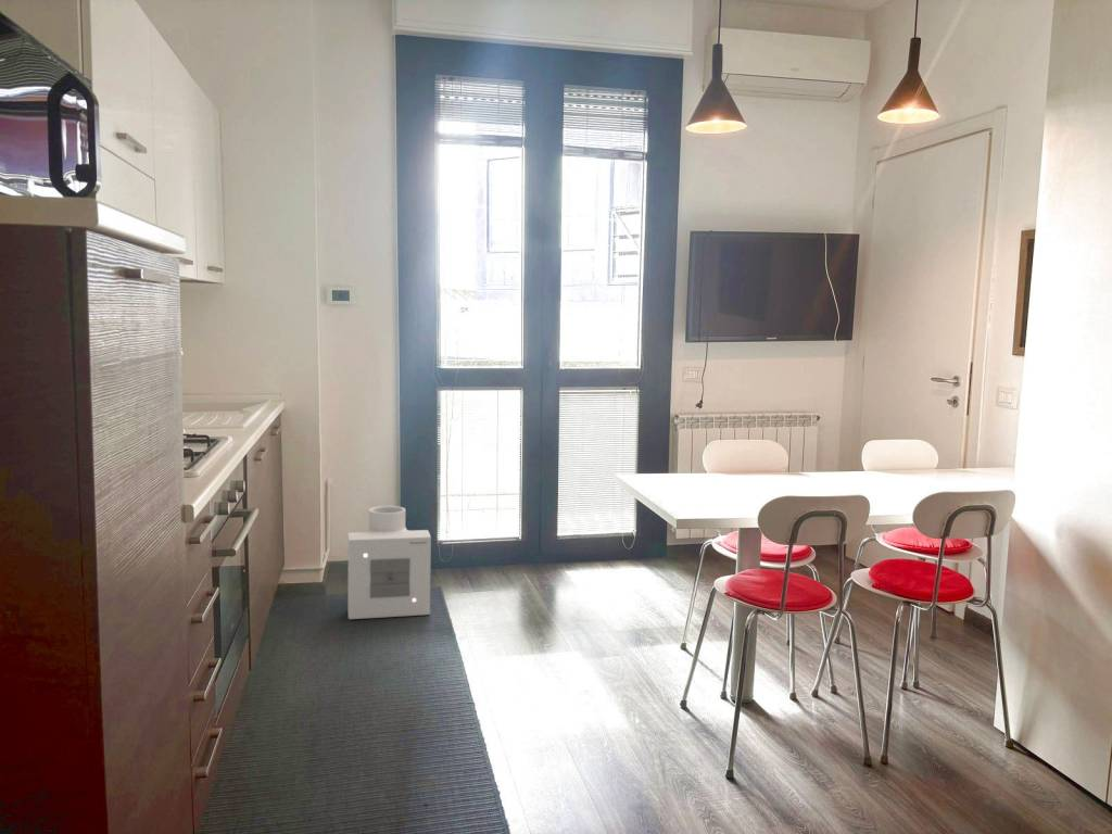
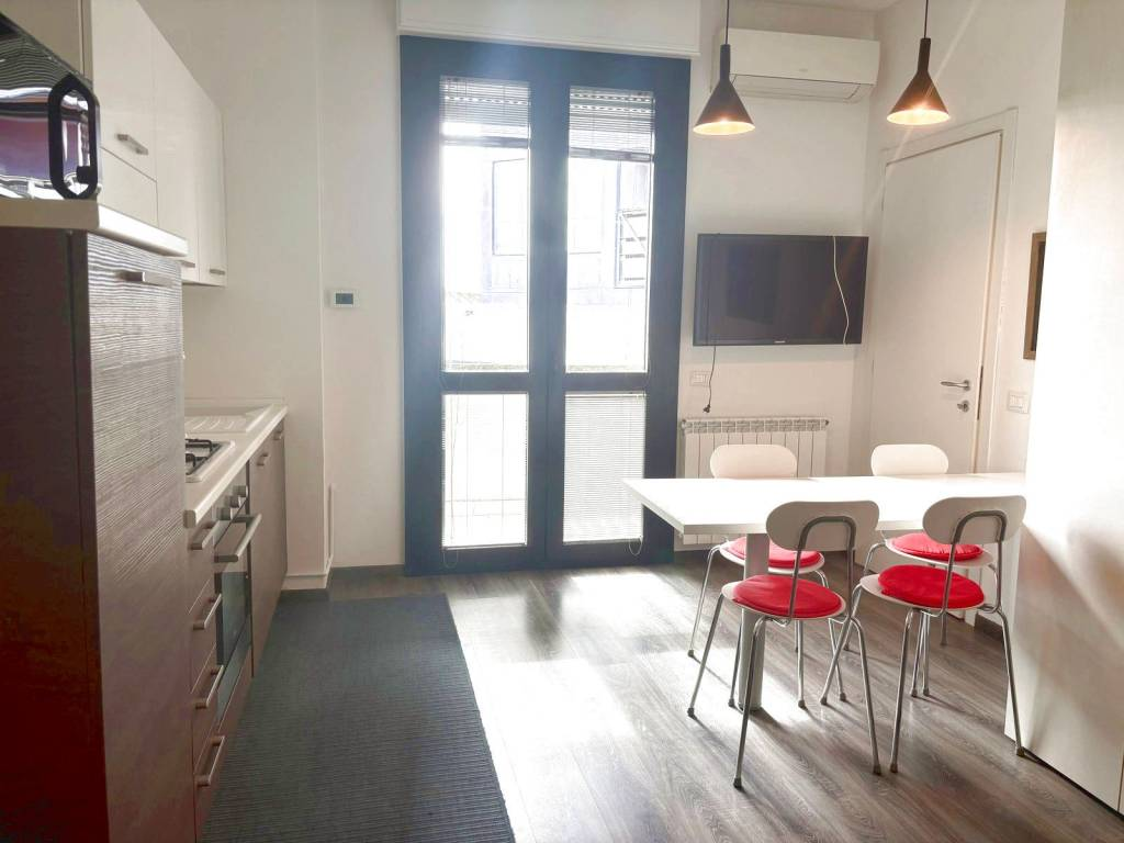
- air purifier [346,505,432,620]
